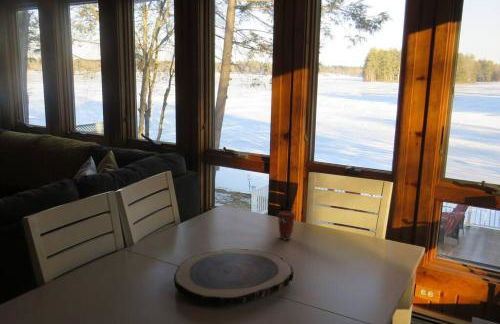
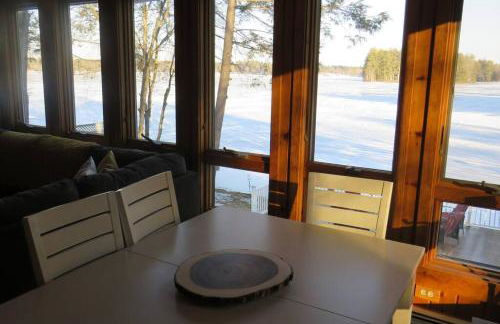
- coffee cup [276,210,296,241]
